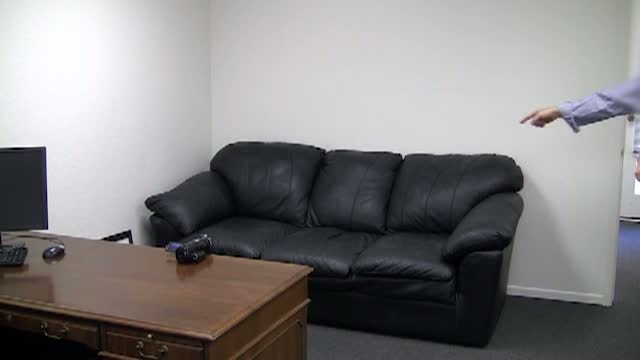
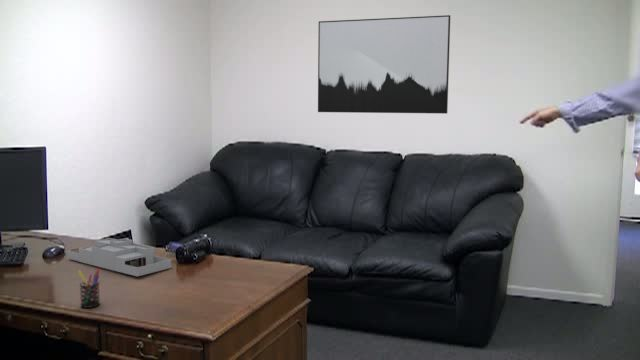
+ desk organizer [67,237,172,277]
+ wall art [317,14,451,115]
+ pen holder [77,267,101,309]
